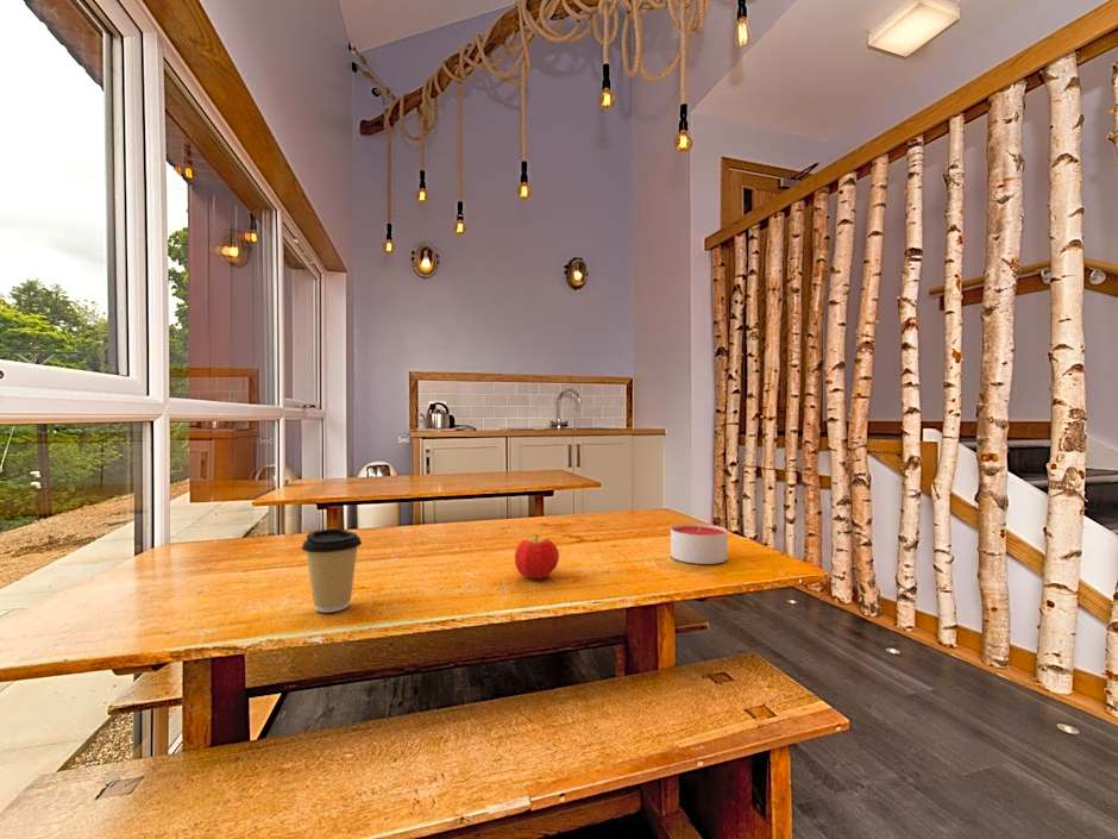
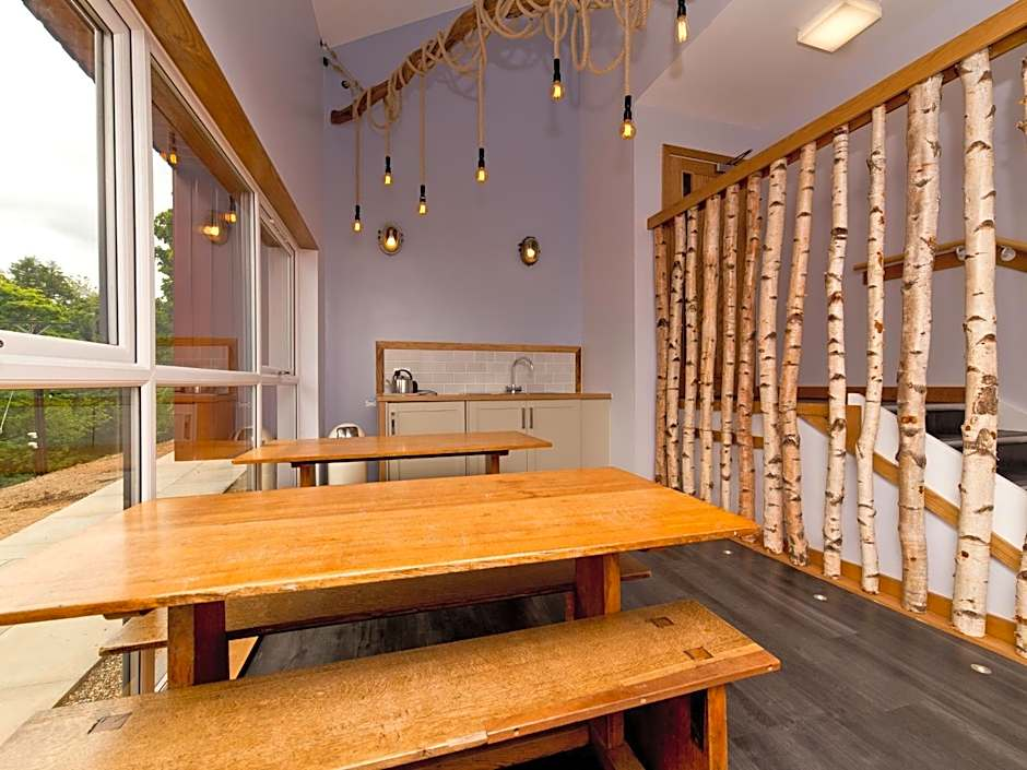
- candle [670,522,729,565]
- coffee cup [300,527,363,614]
- fruit [514,533,560,580]
